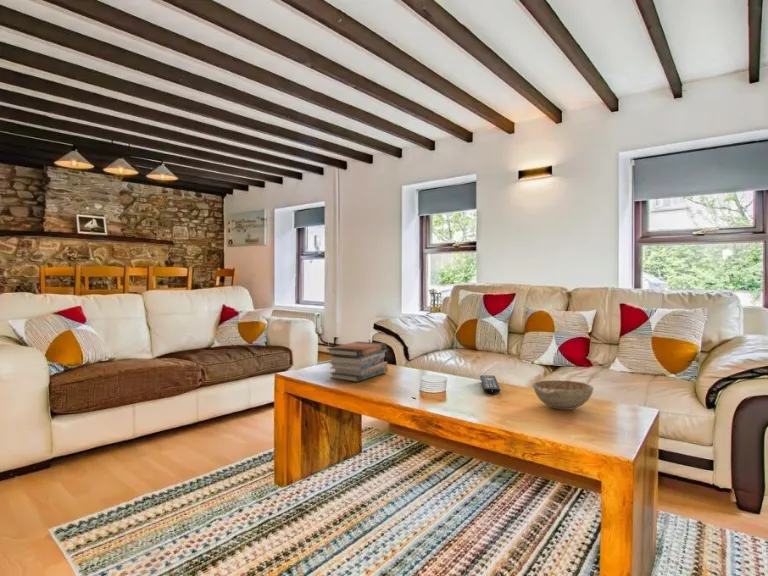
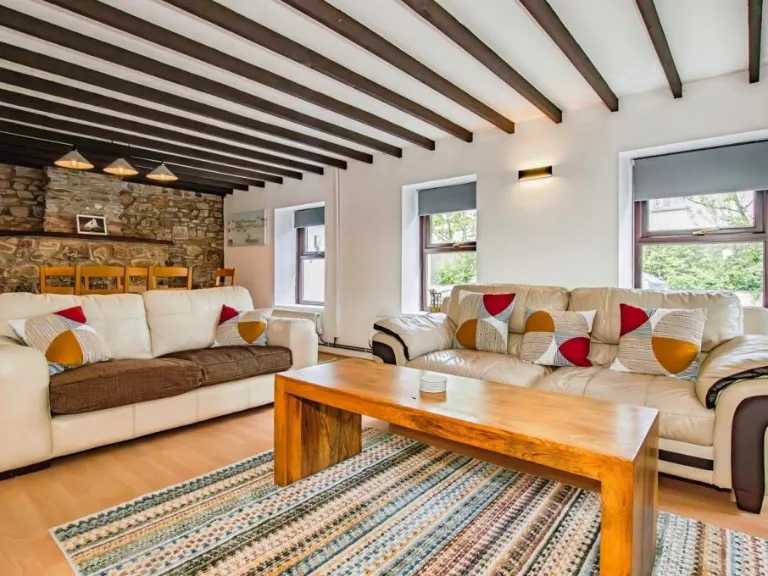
- remote control [479,374,501,394]
- decorative bowl [532,379,594,411]
- book stack [325,340,389,383]
